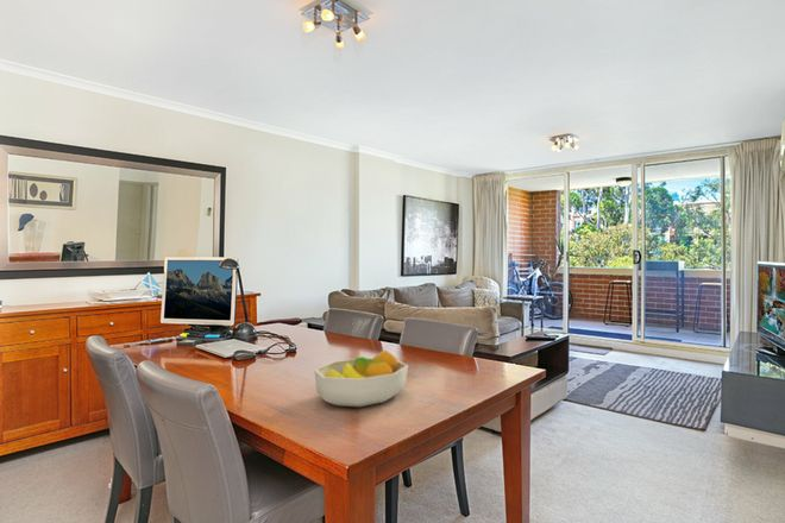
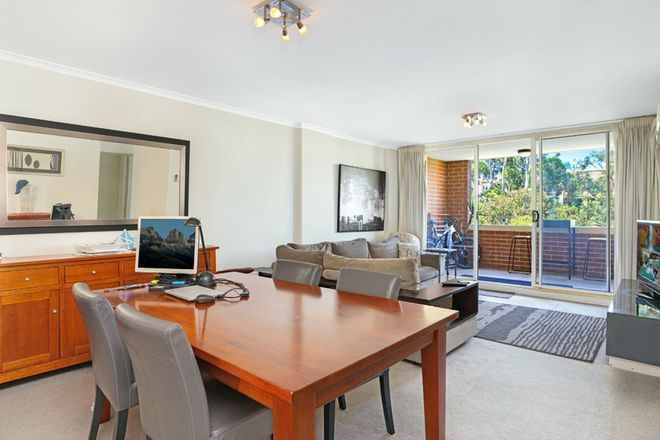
- fruit bowl [313,349,409,408]
